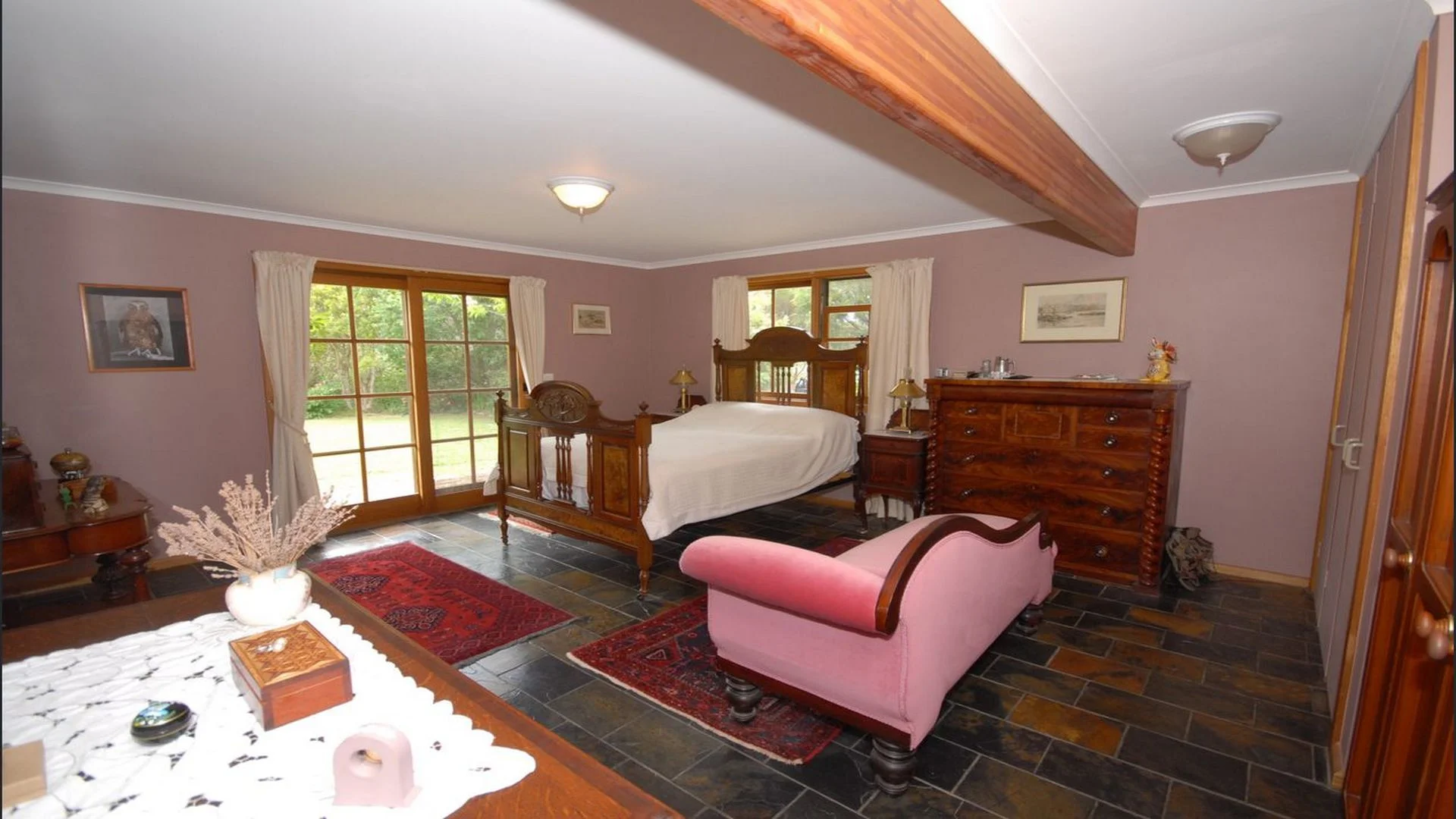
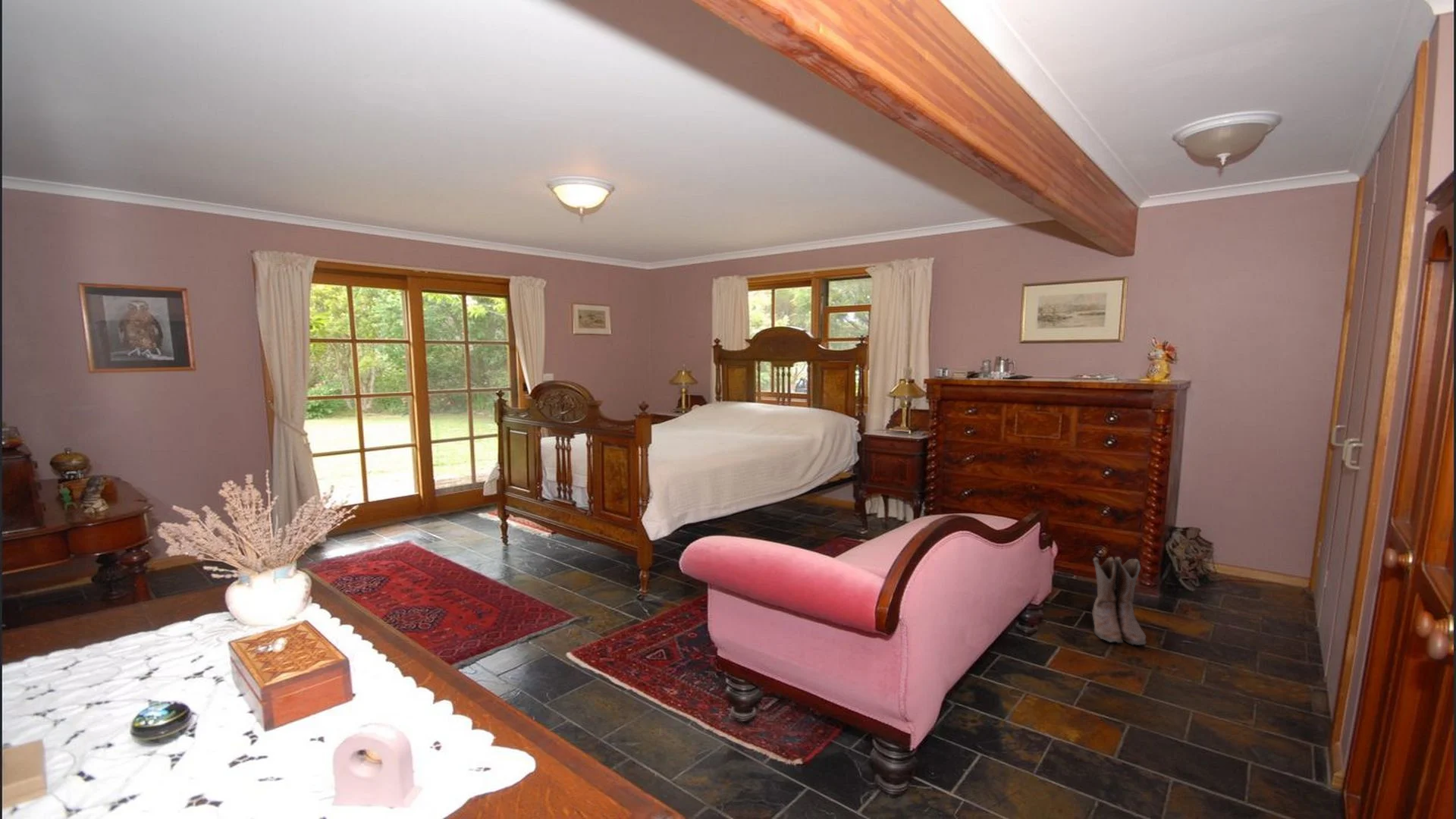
+ boots [1091,556,1147,646]
